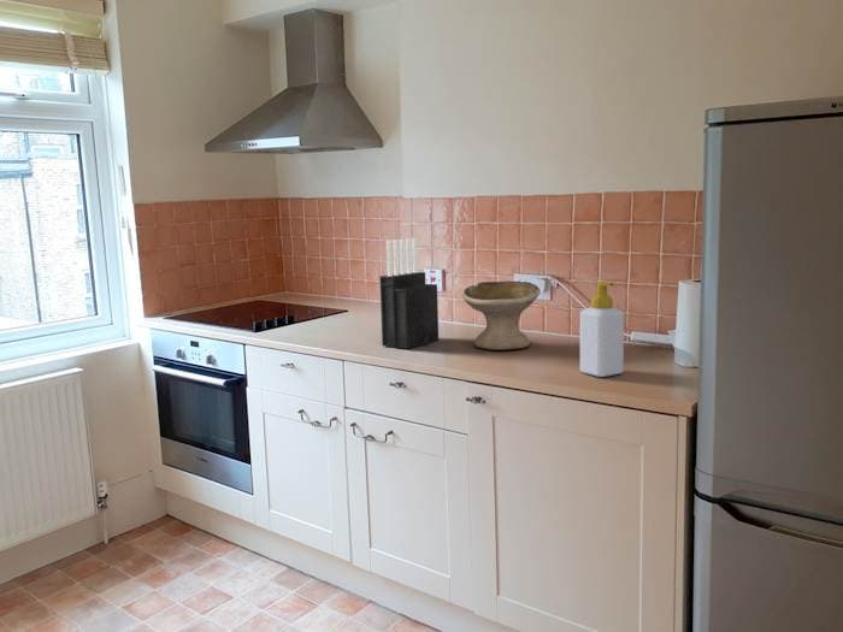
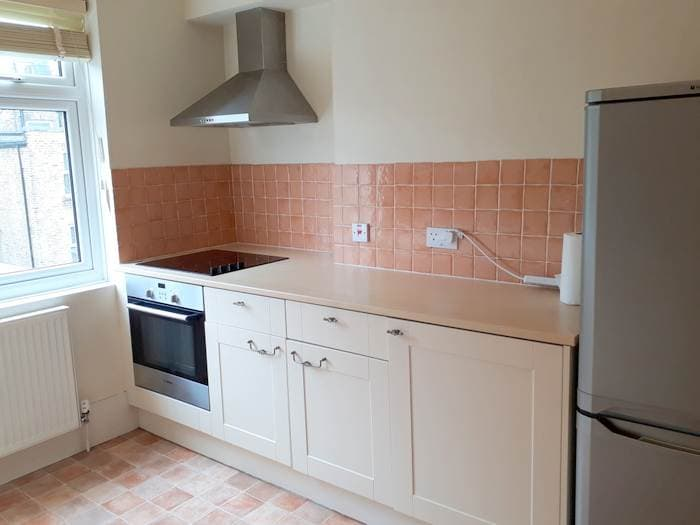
- bowl [461,280,542,352]
- knife block [378,237,440,350]
- soap bottle [579,280,625,378]
